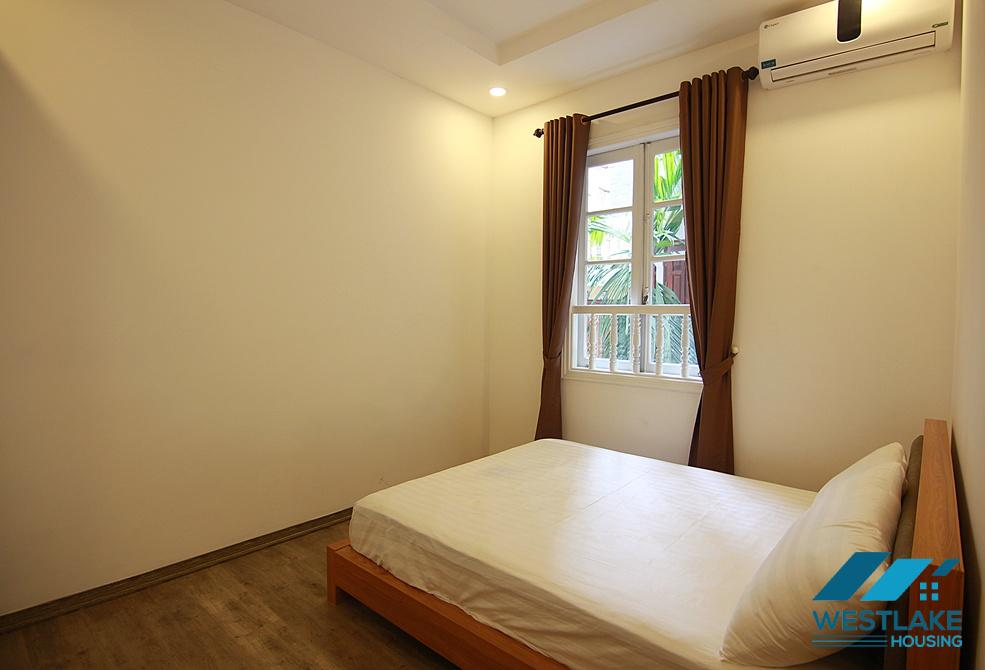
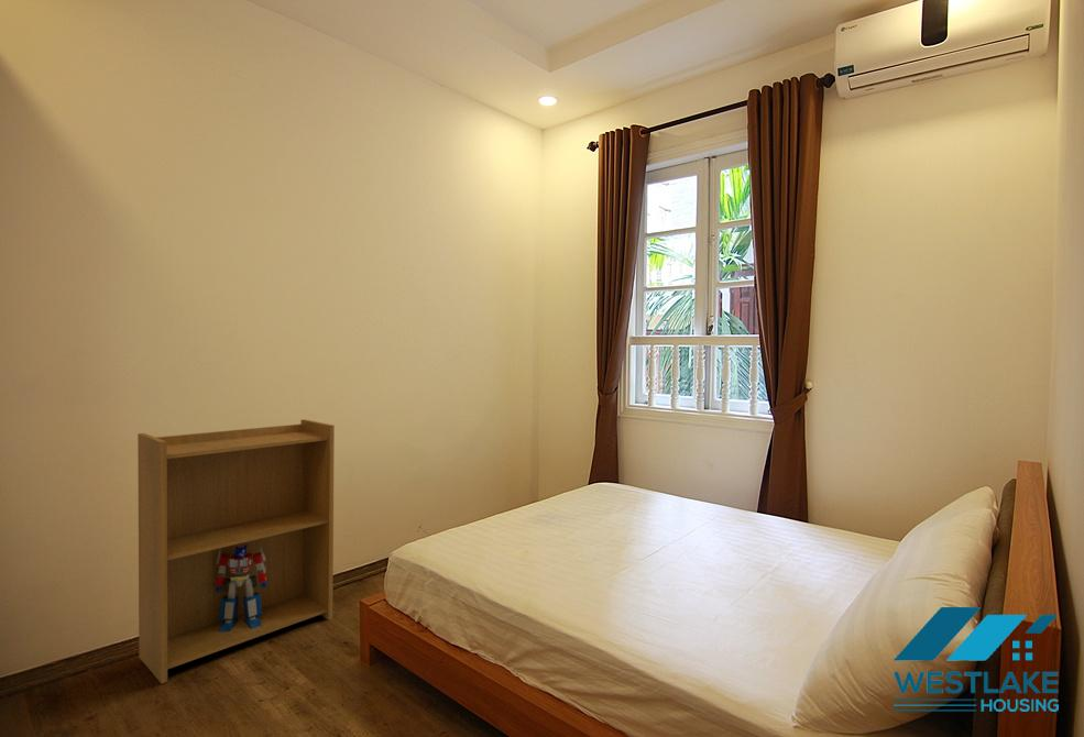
+ bookshelf [136,418,336,684]
